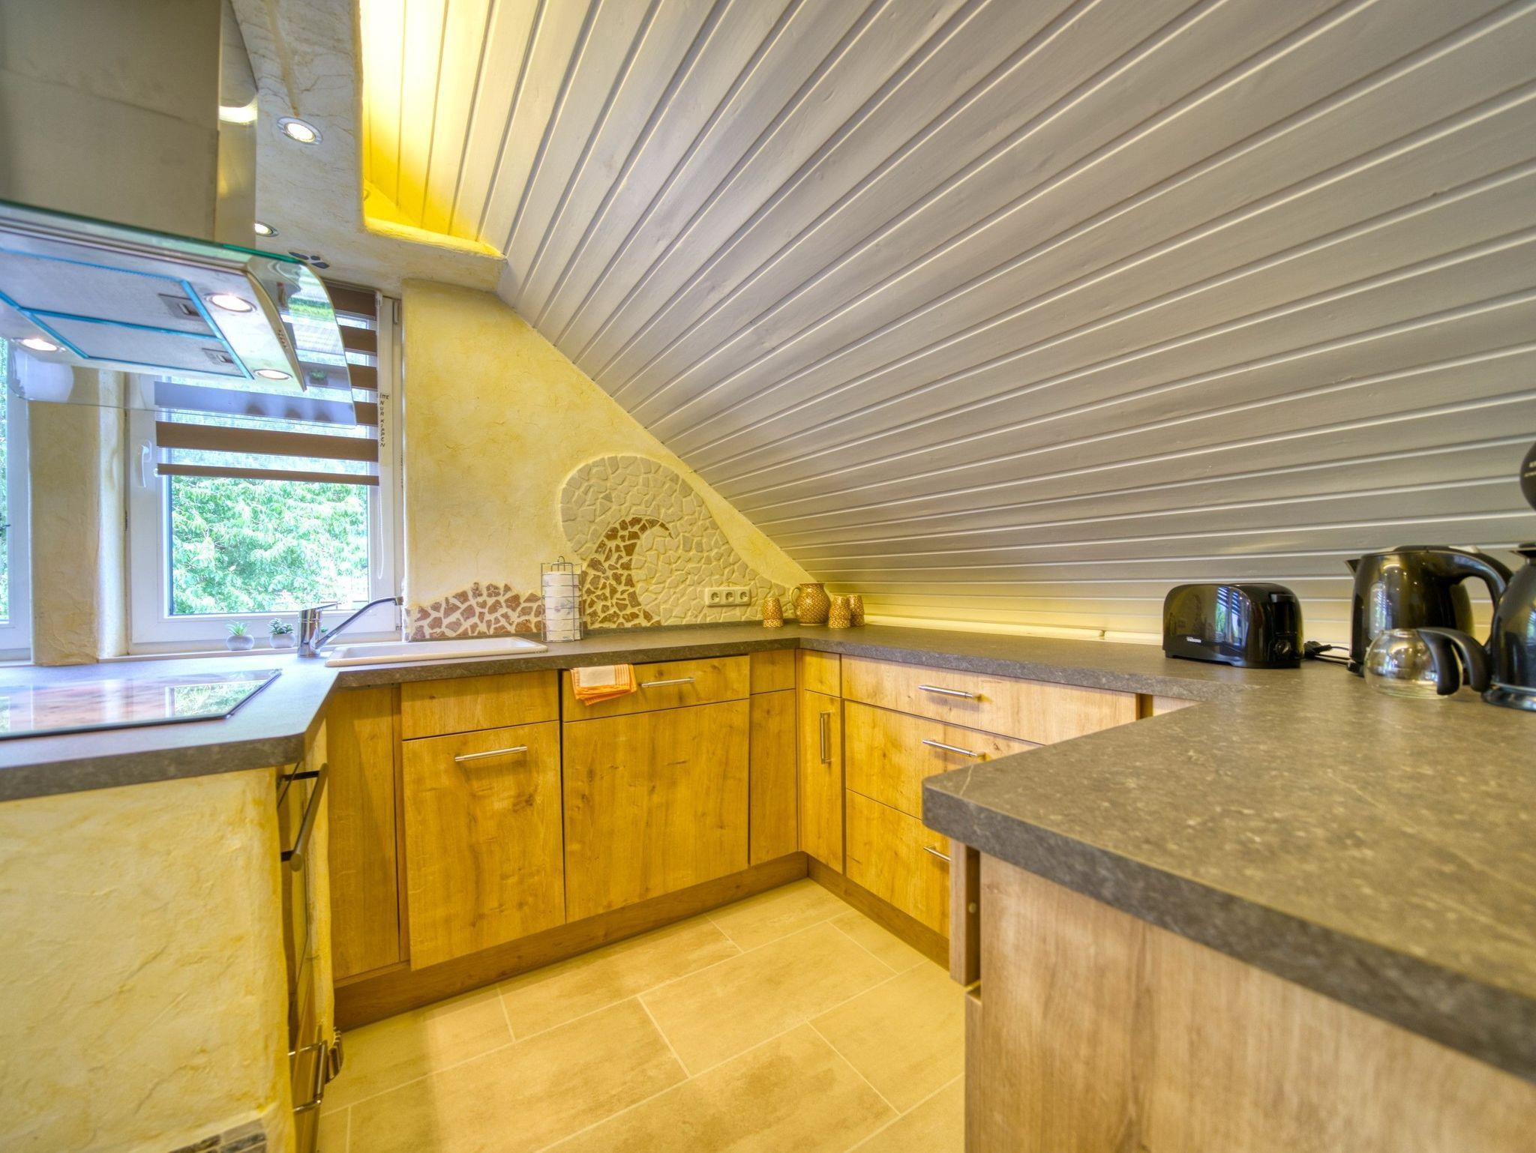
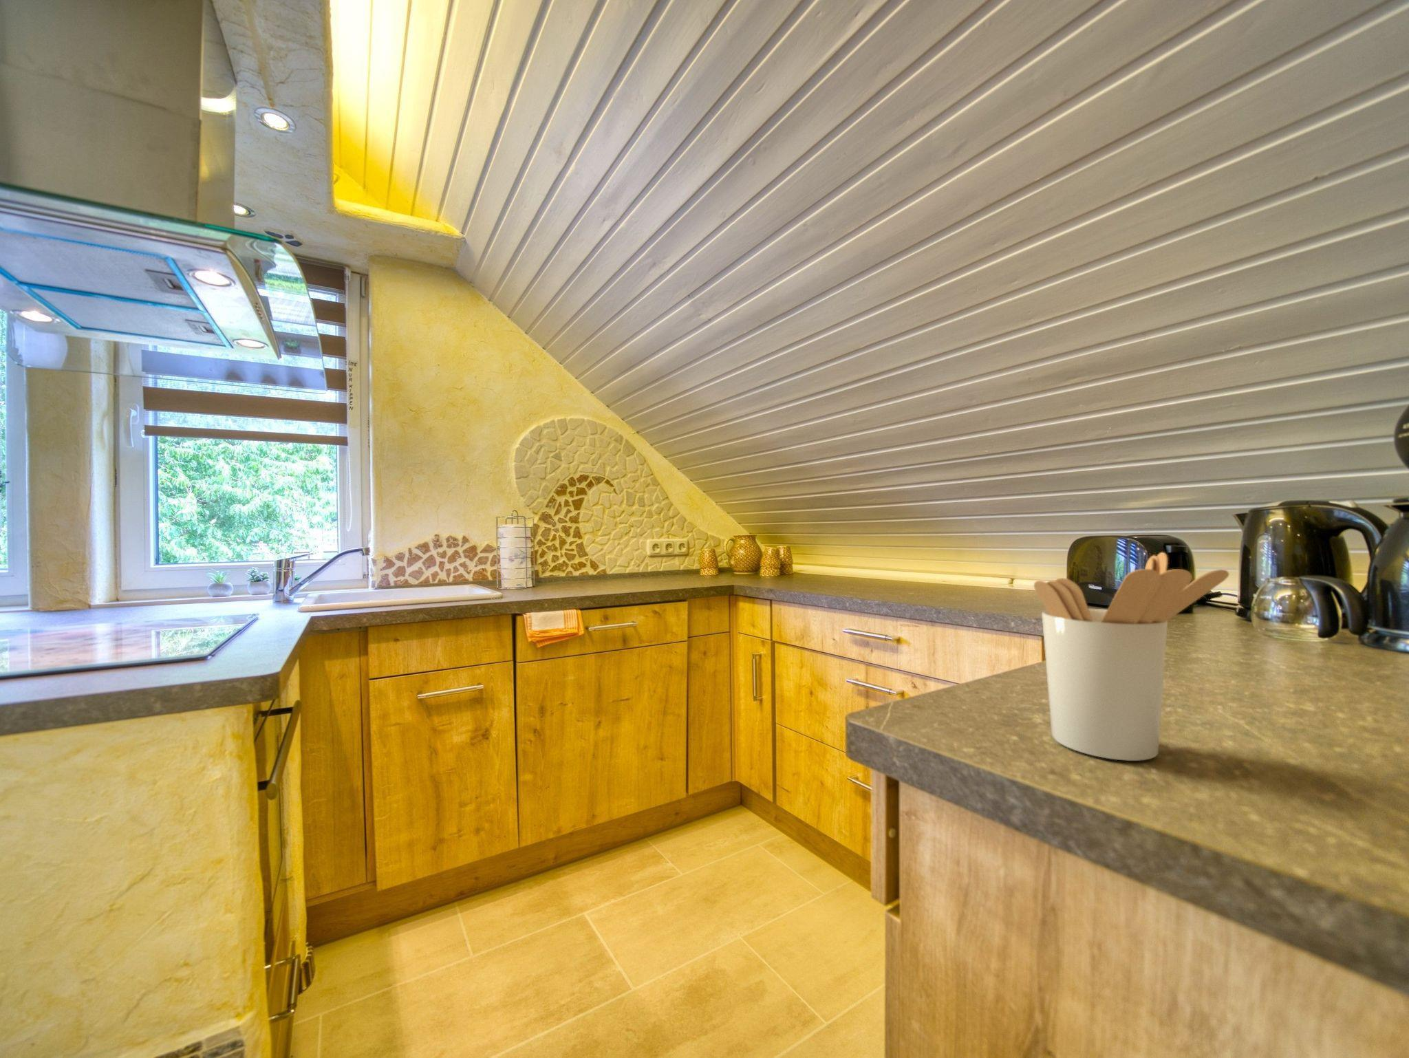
+ utensil holder [1033,551,1229,761]
